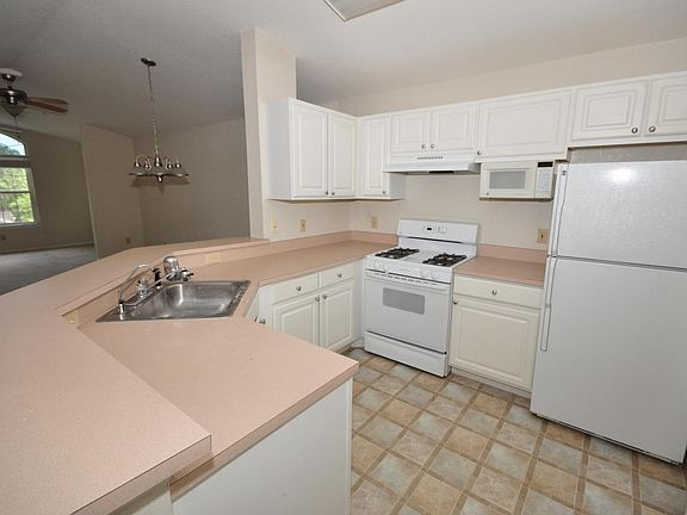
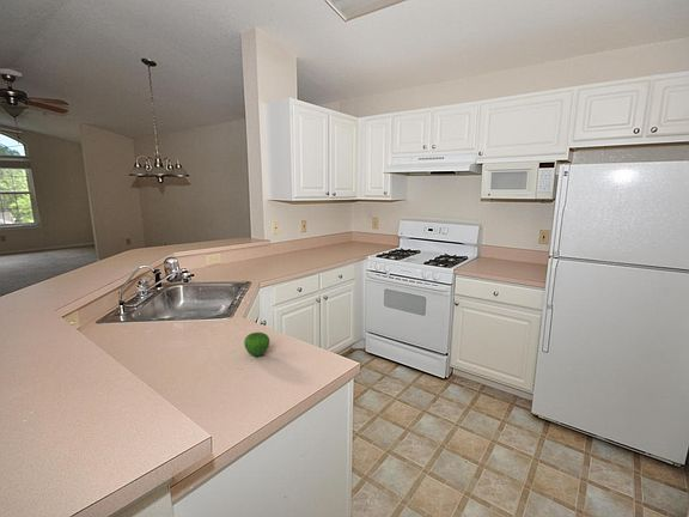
+ apple [243,332,270,358]
